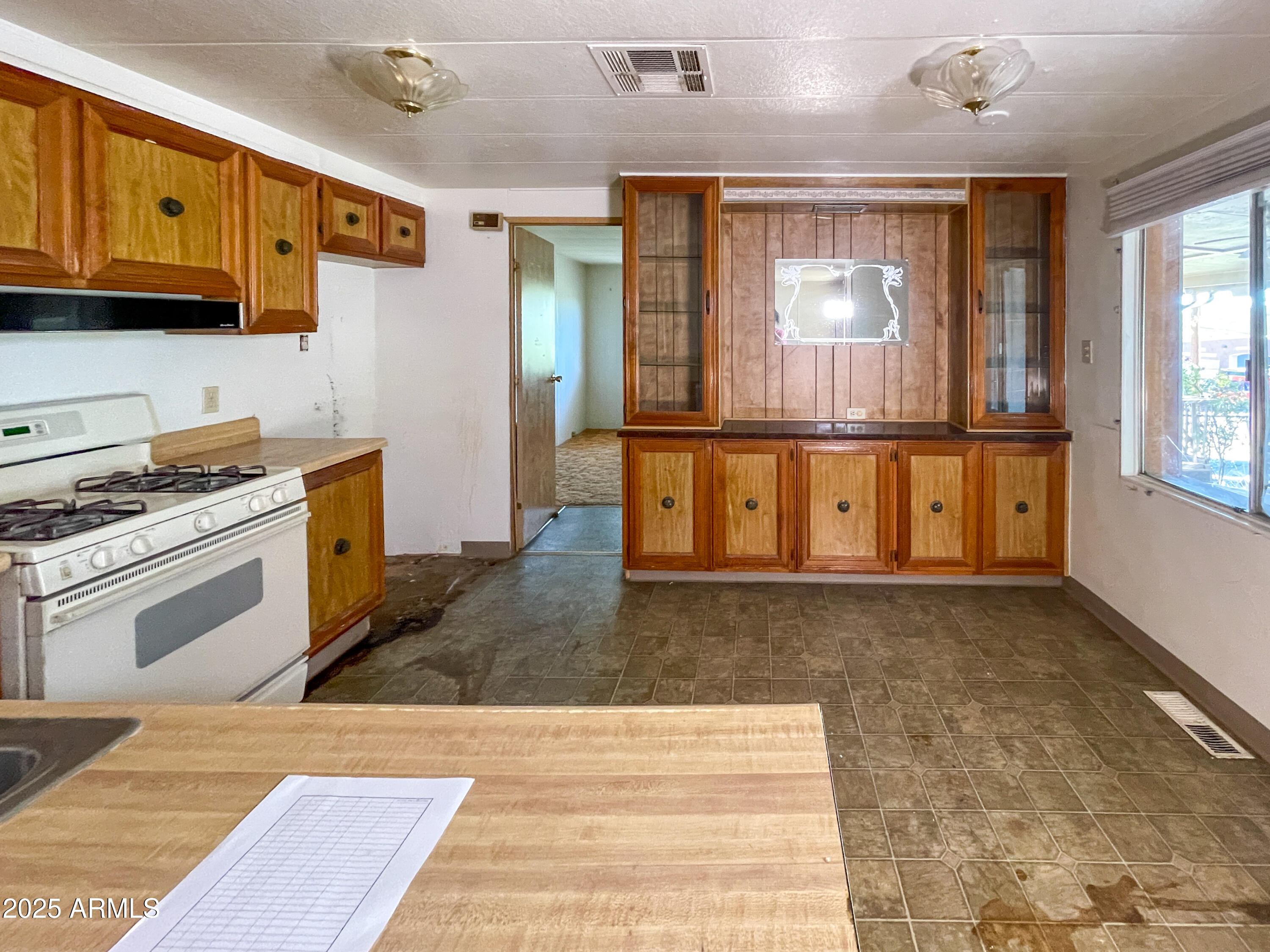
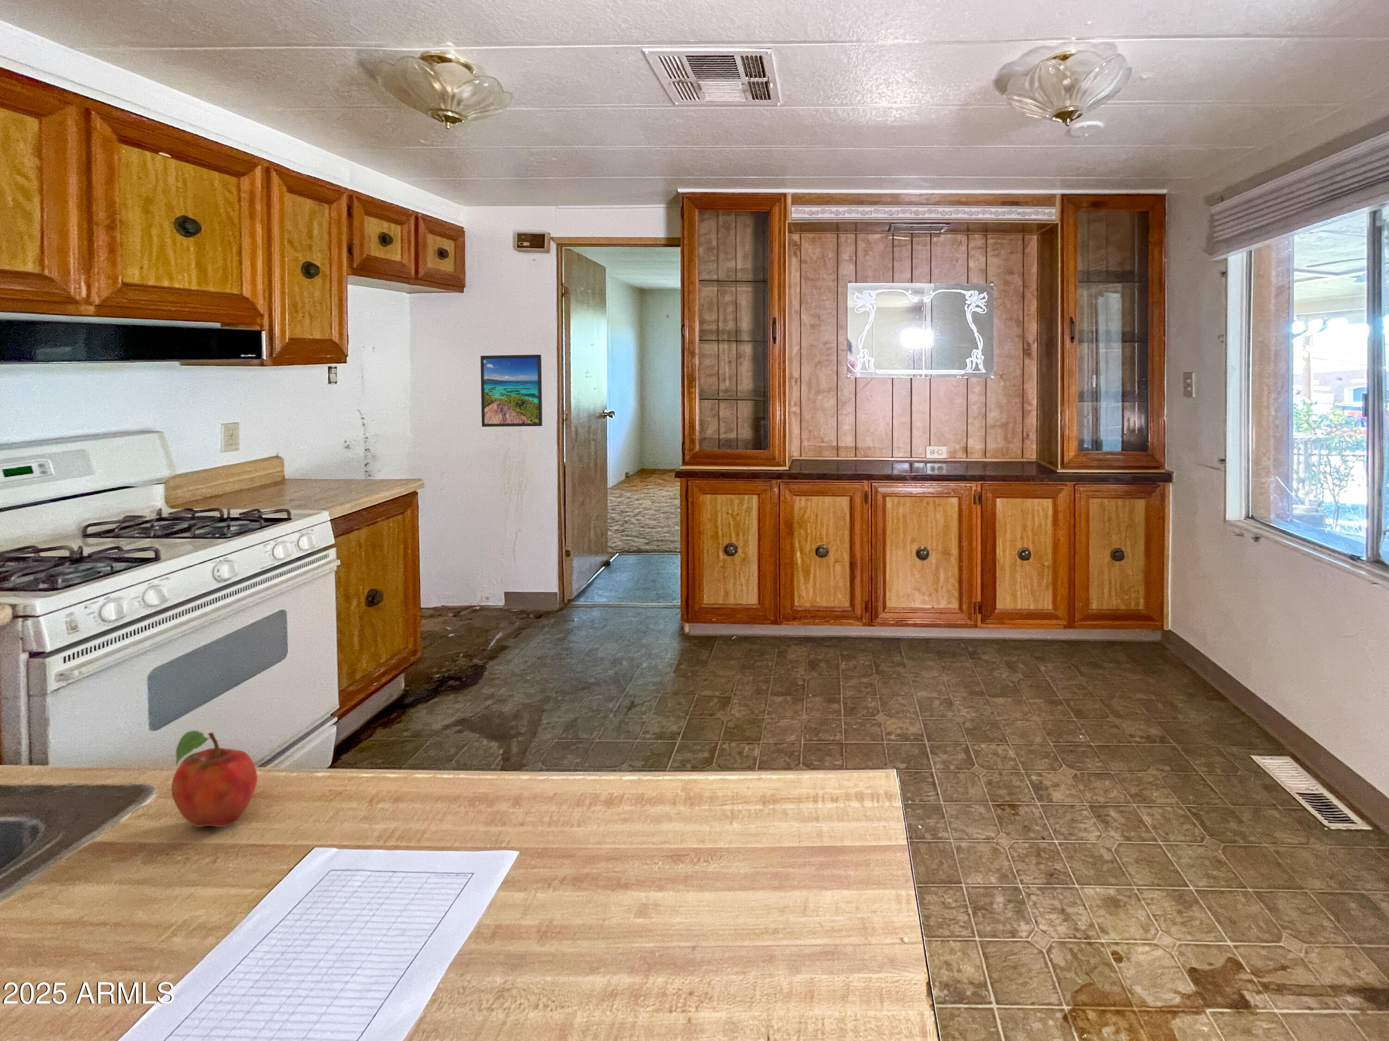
+ fruit [171,729,258,828]
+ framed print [480,354,542,428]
